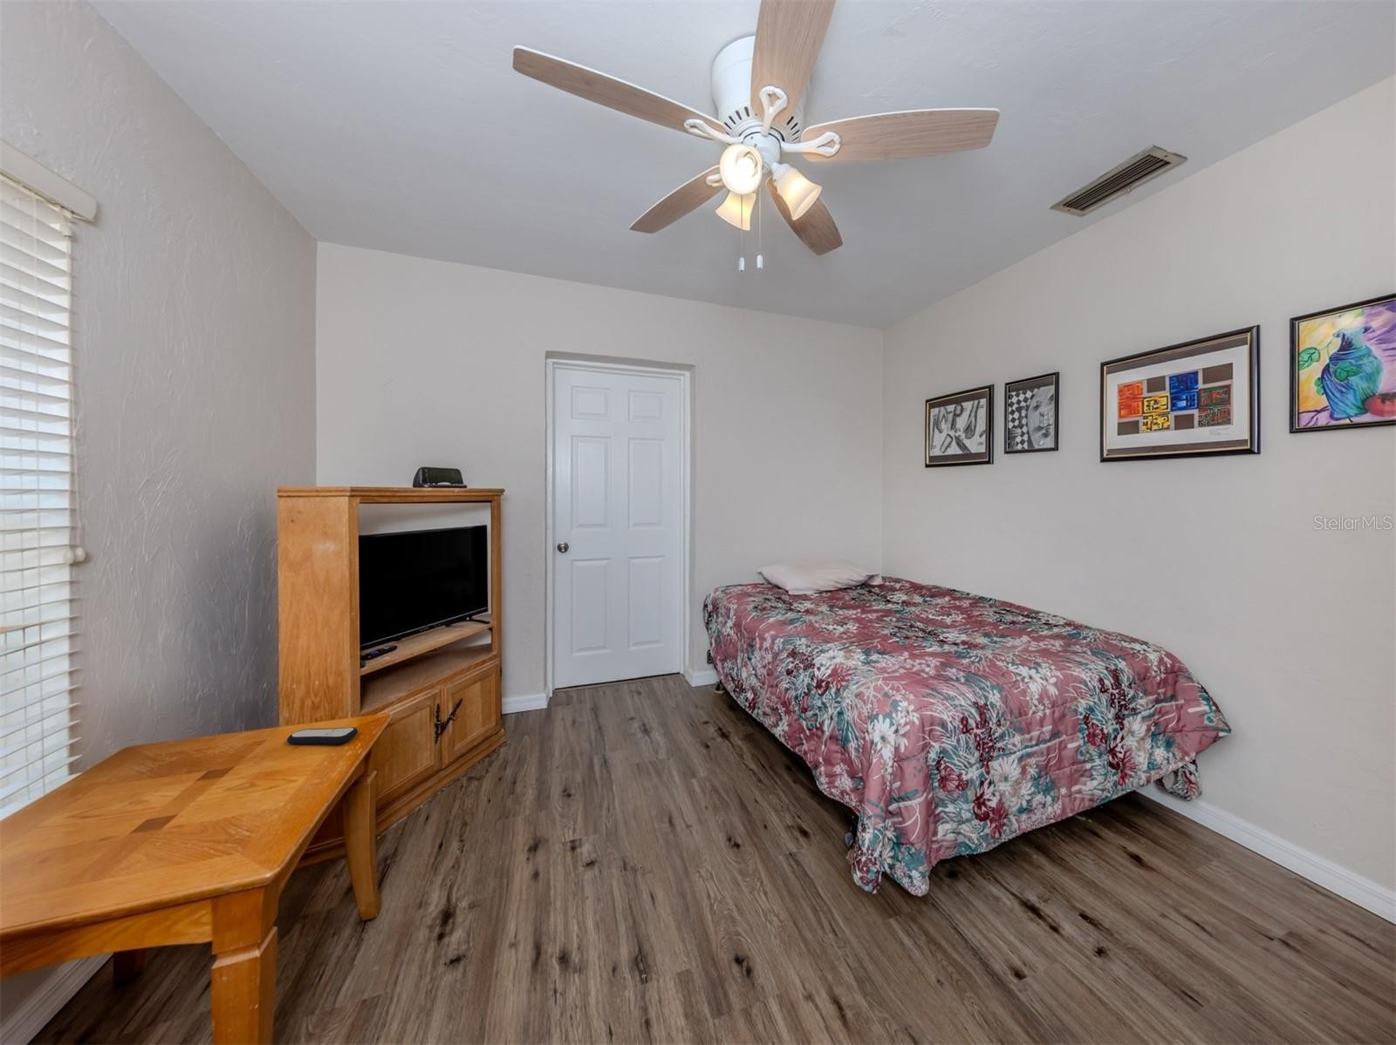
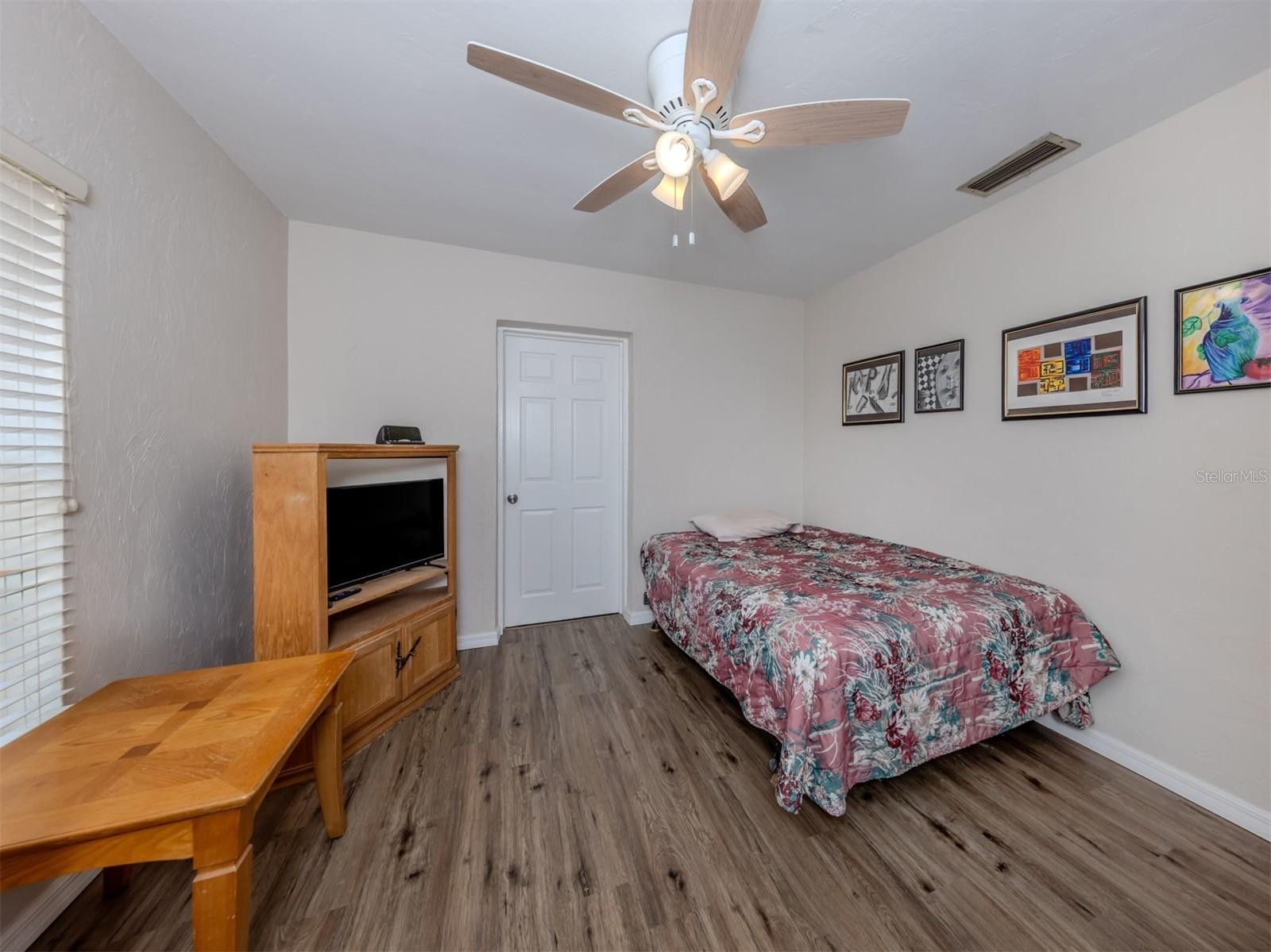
- remote control [287,727,358,745]
